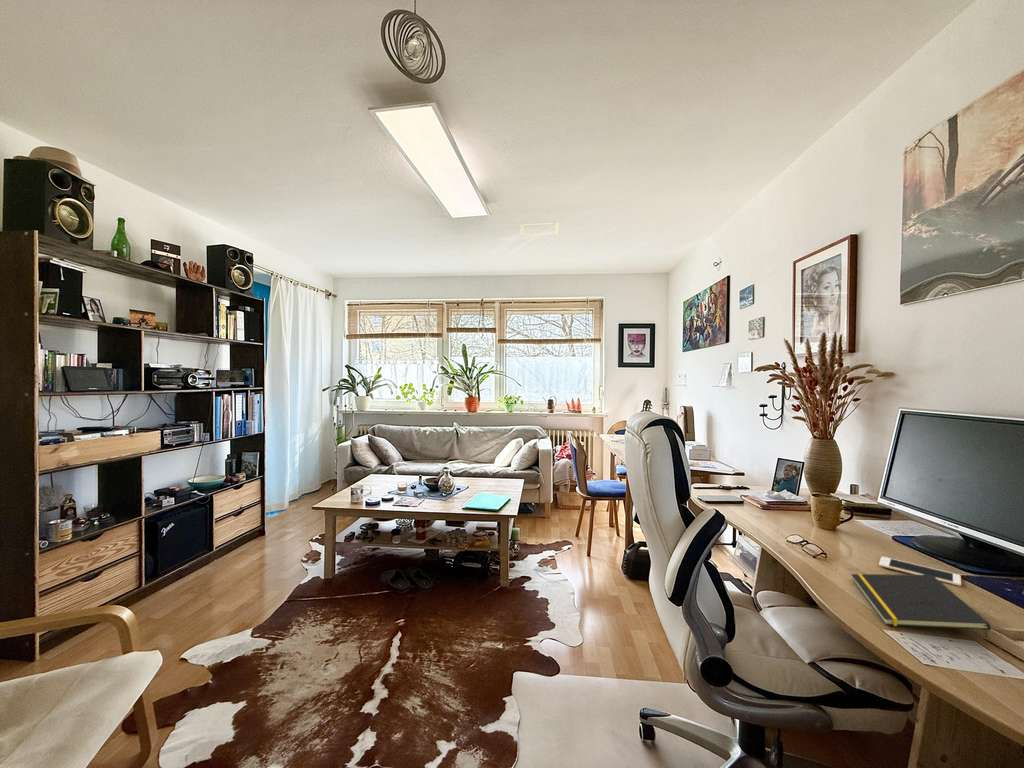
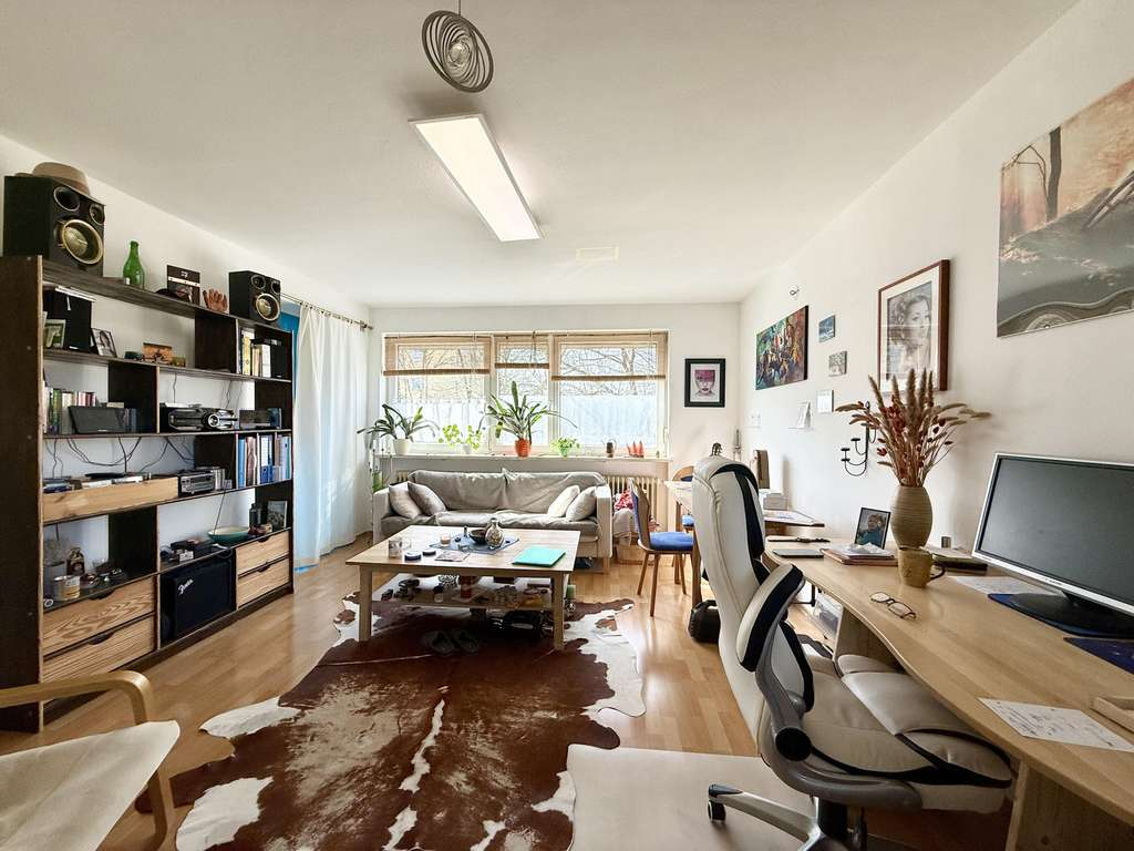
- cell phone [878,556,962,587]
- notepad [850,573,991,631]
